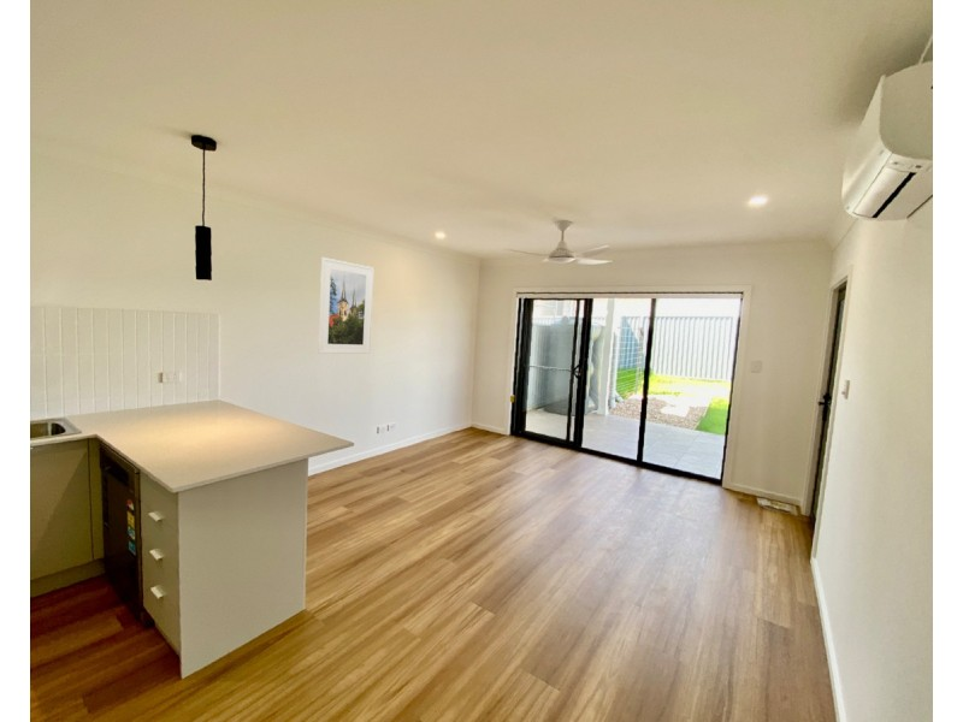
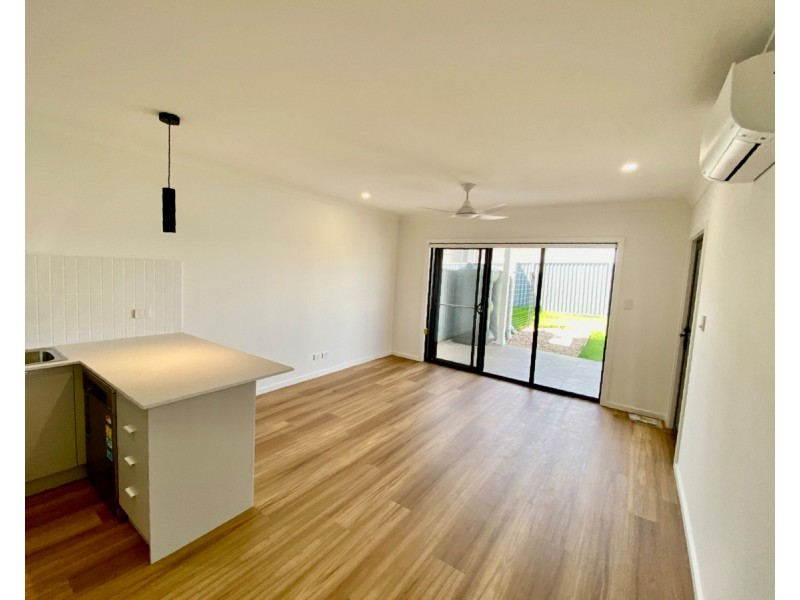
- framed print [317,256,376,355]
